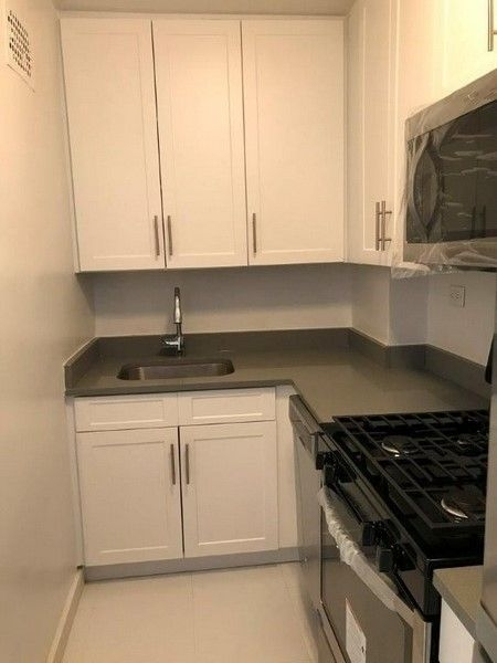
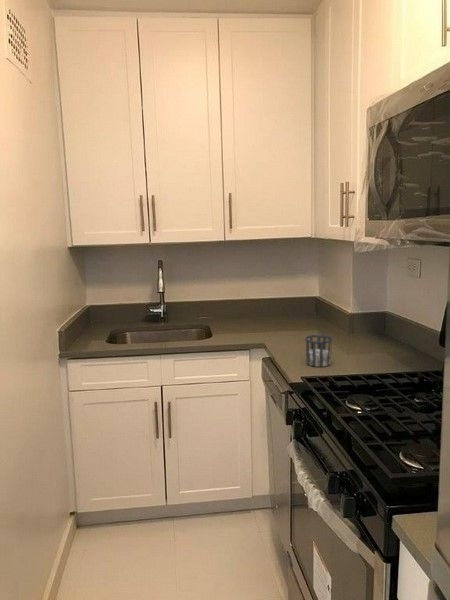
+ cup [304,334,333,368]
